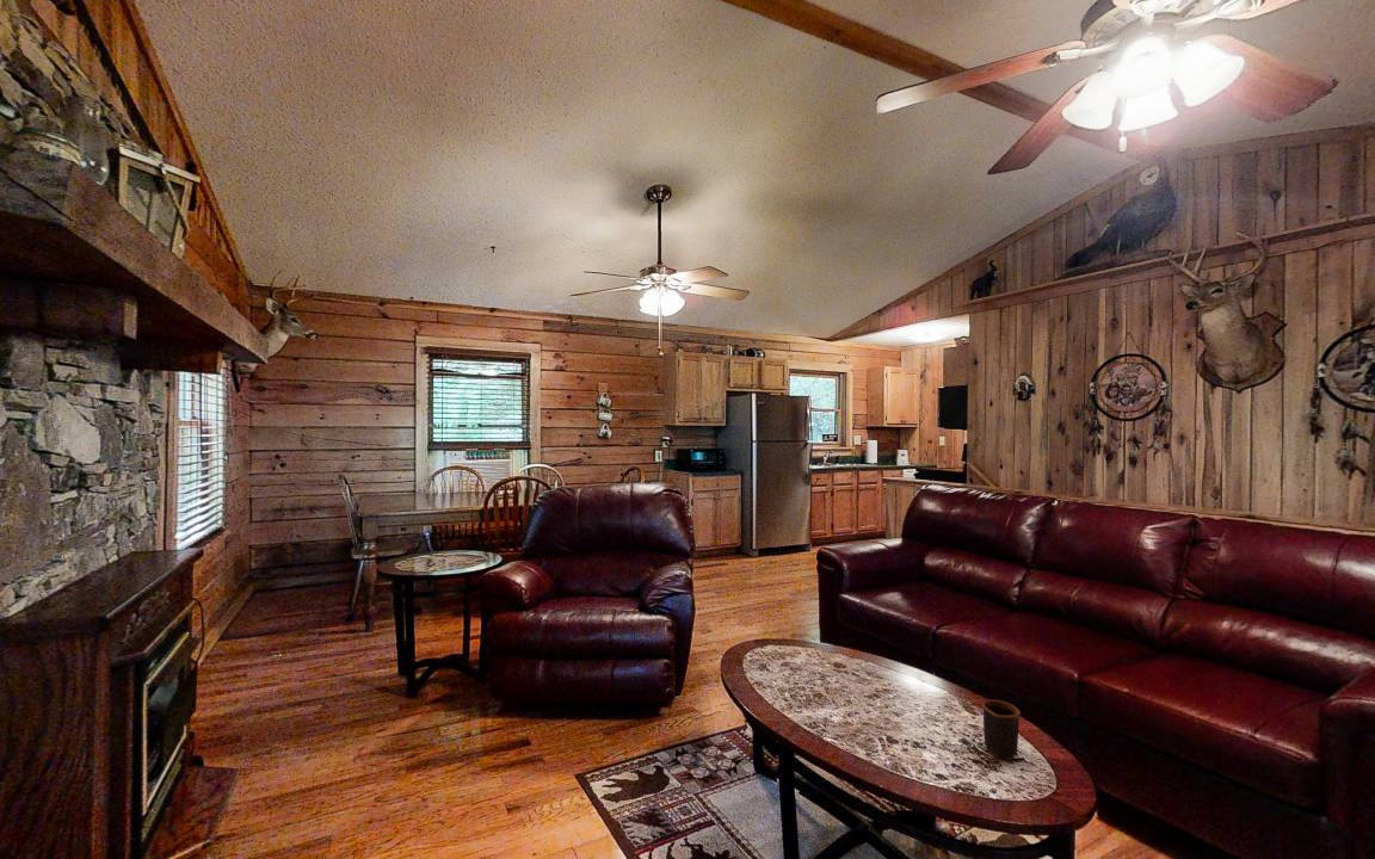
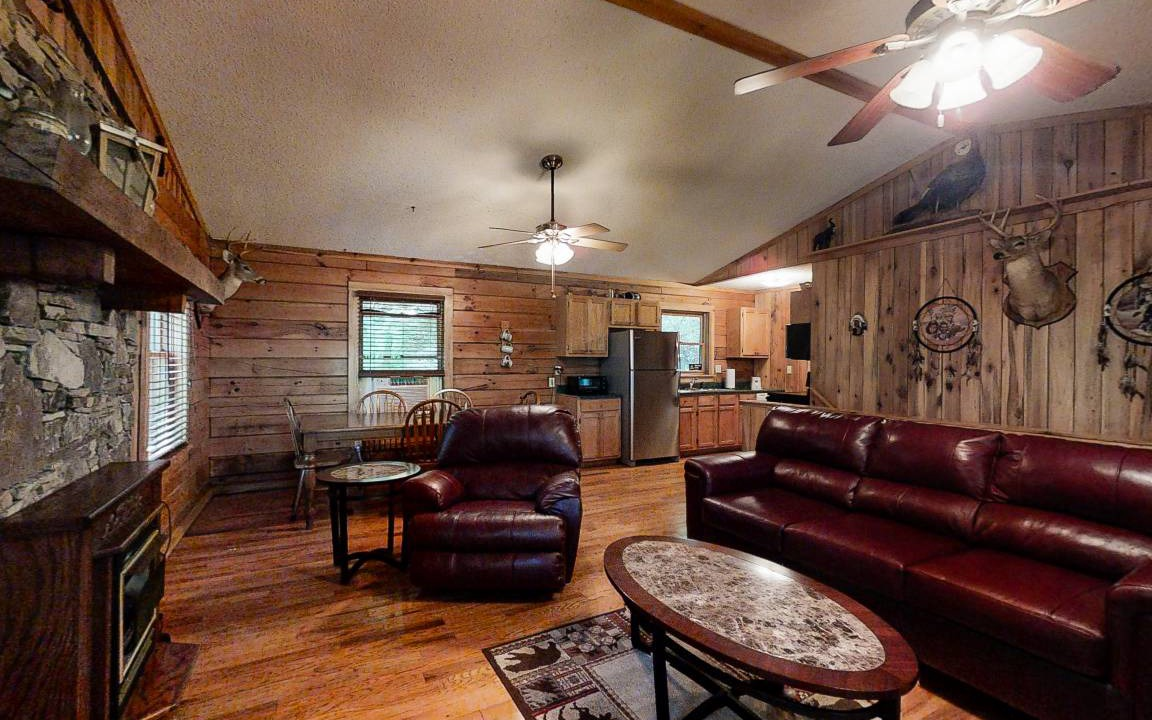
- mug [981,699,1022,761]
